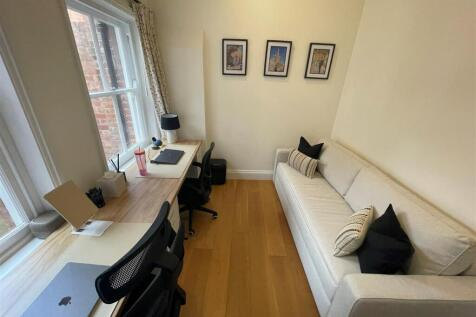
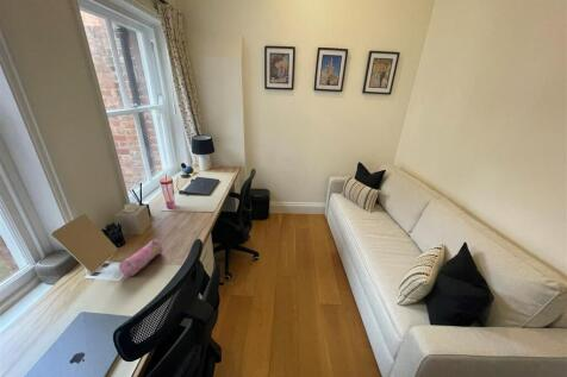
+ pencil case [118,238,163,277]
